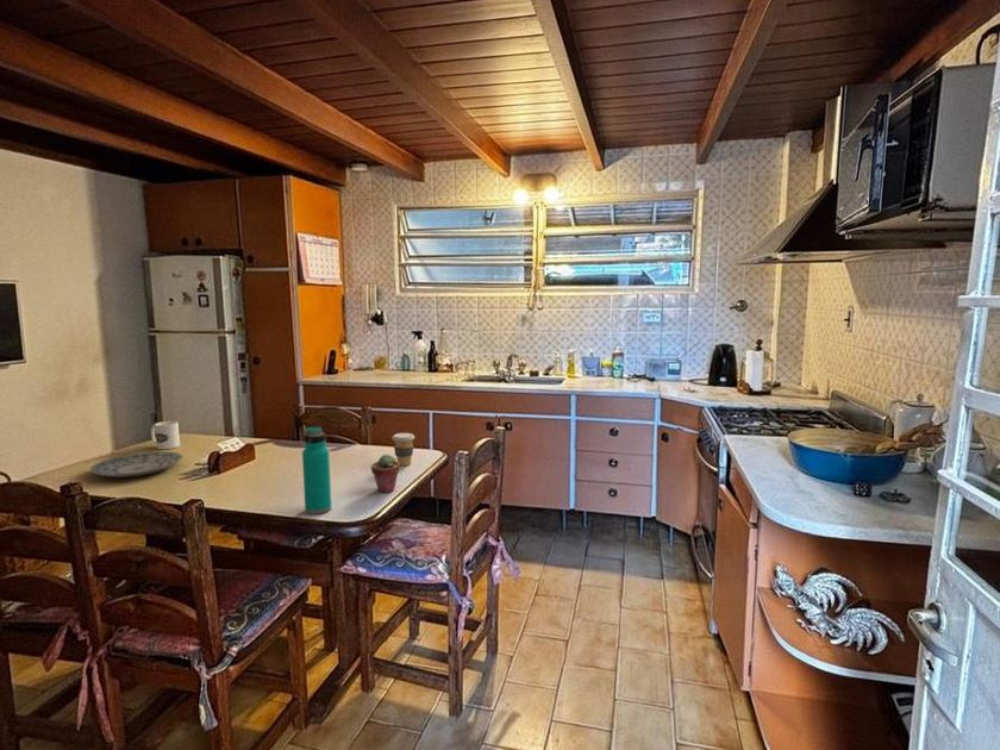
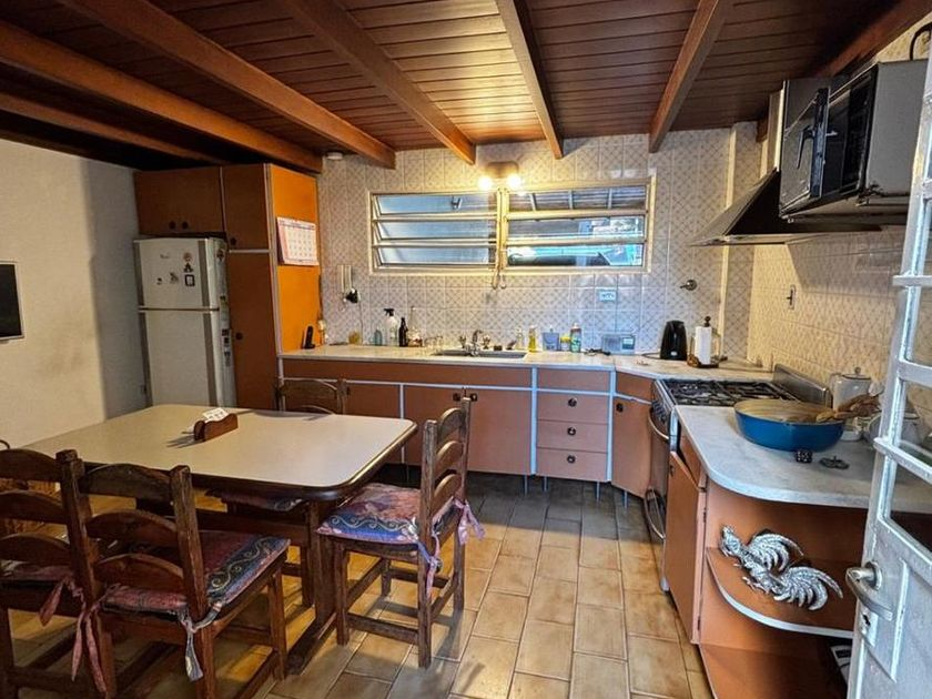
- plate [89,450,183,479]
- potted succulent [370,454,401,494]
- water bottle [301,425,332,515]
- coffee cup [392,432,415,467]
- mug [150,420,181,450]
